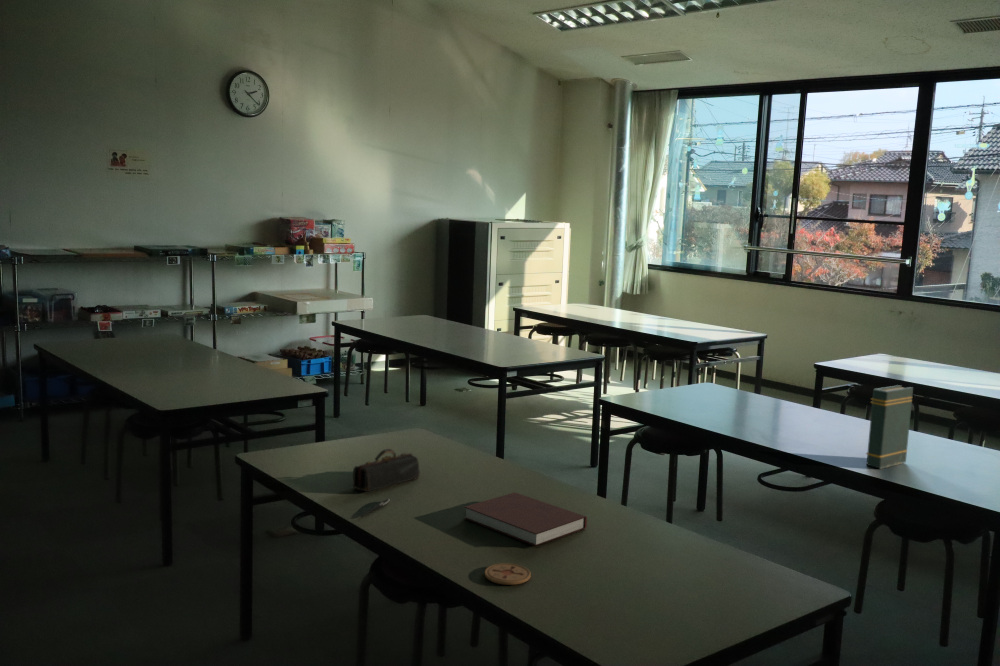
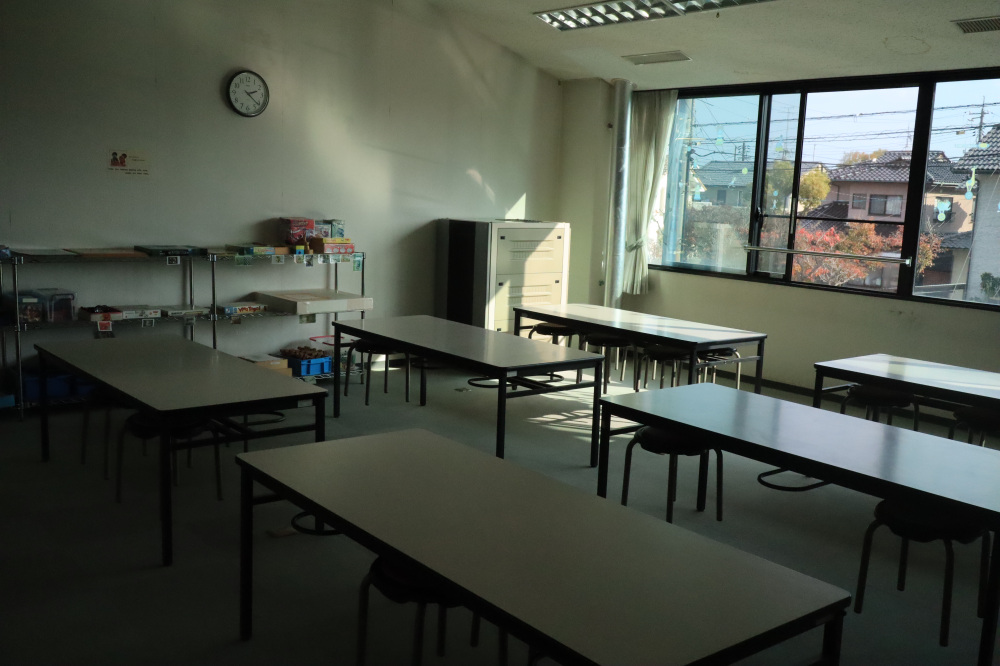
- book [865,384,914,470]
- pencil case [352,448,421,493]
- notebook [463,492,588,547]
- coaster [484,562,532,586]
- pen [360,498,391,518]
